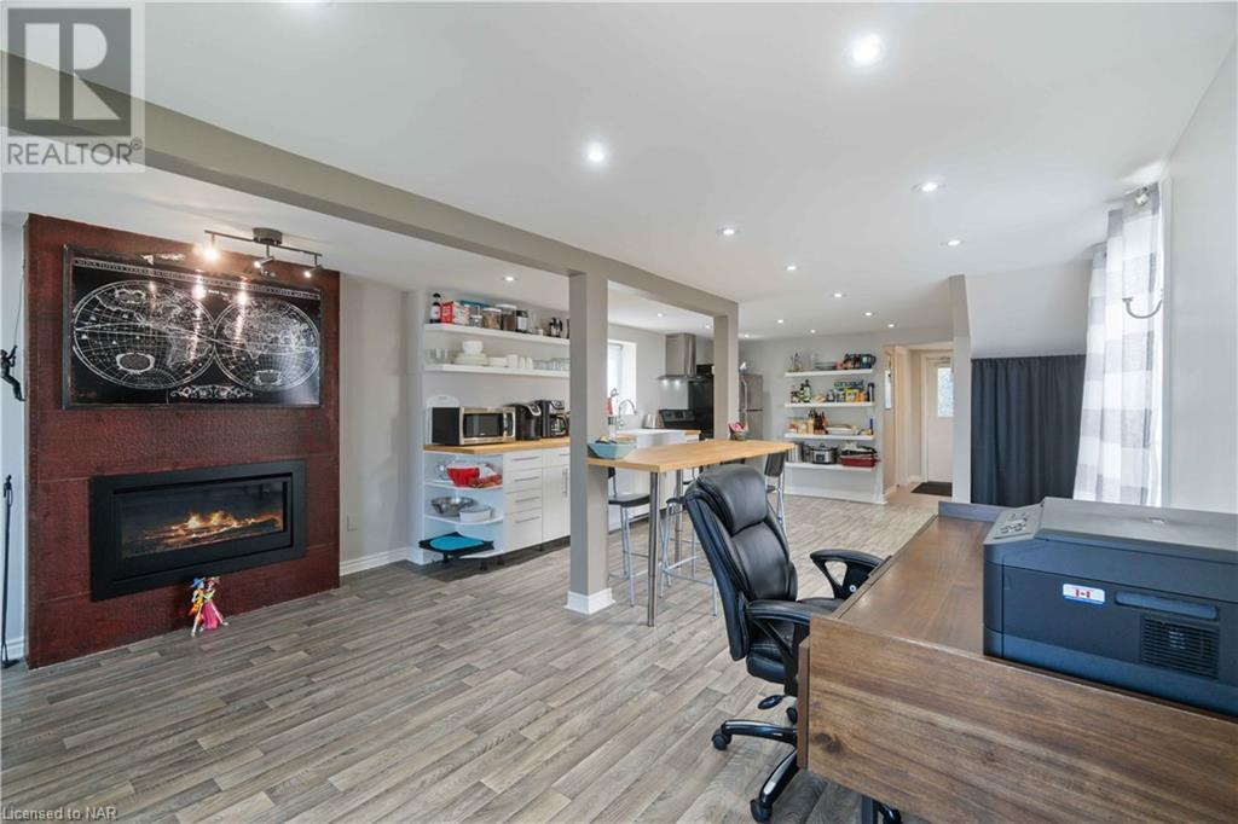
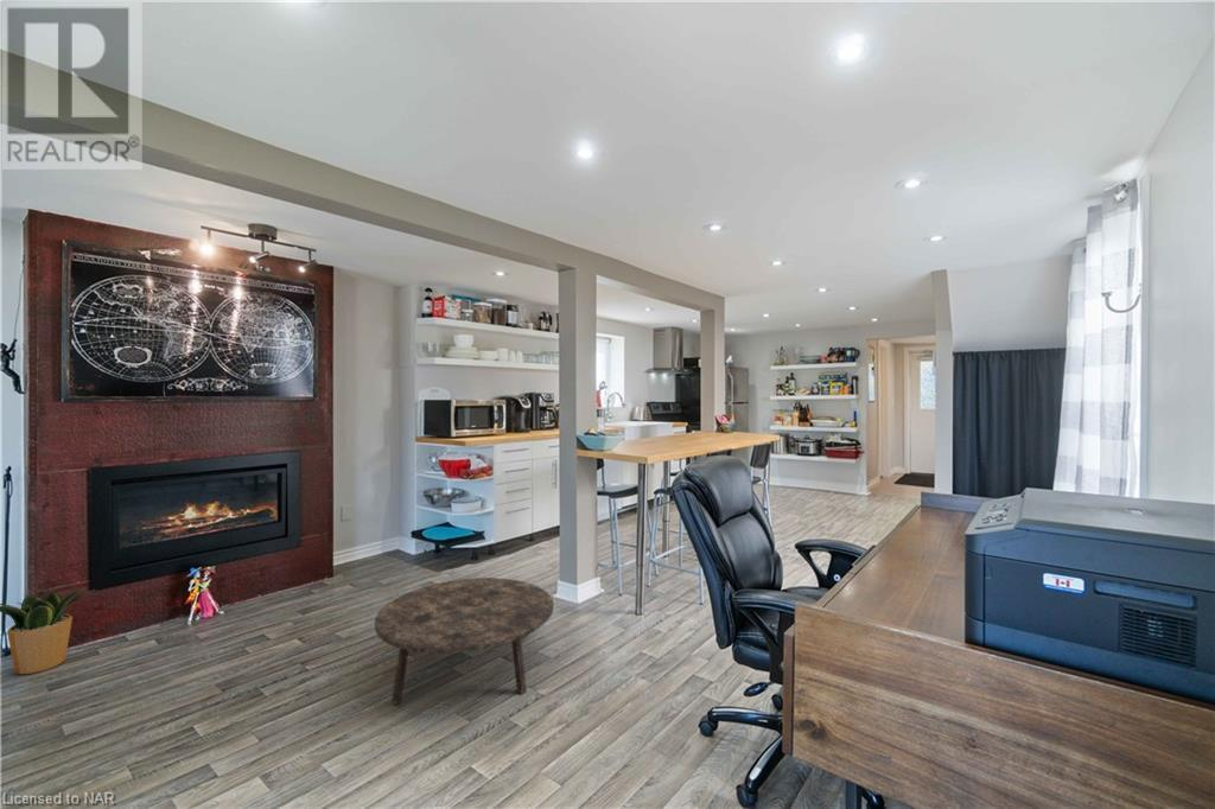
+ potted plant [0,586,96,675]
+ coffee table [374,577,555,706]
